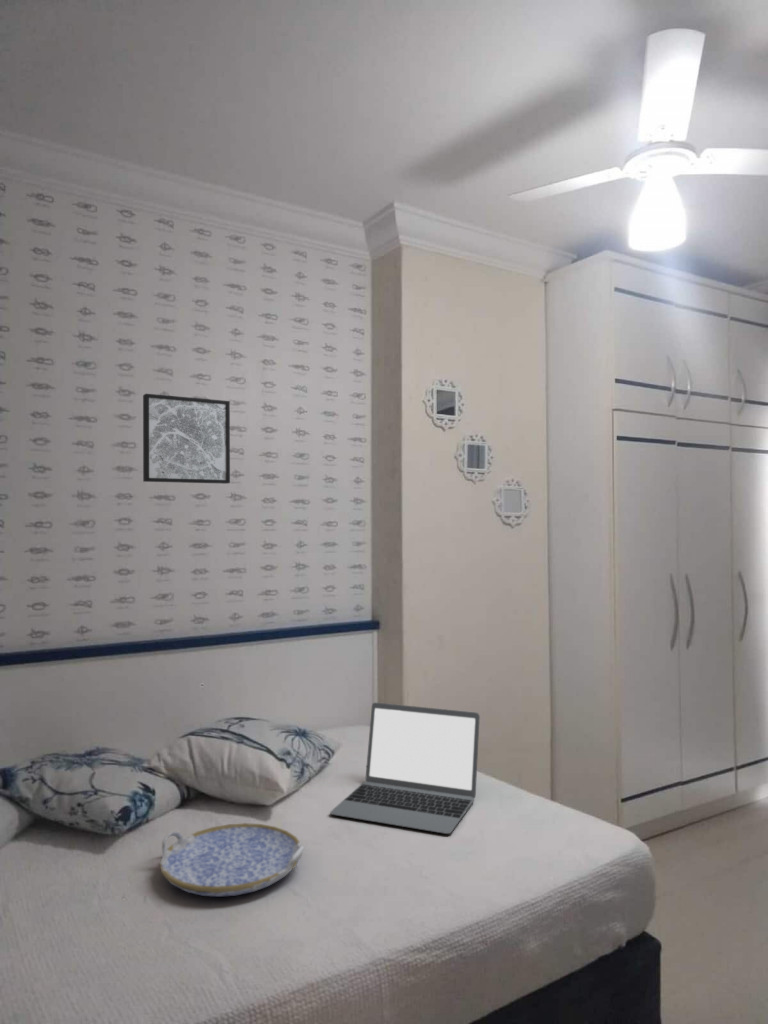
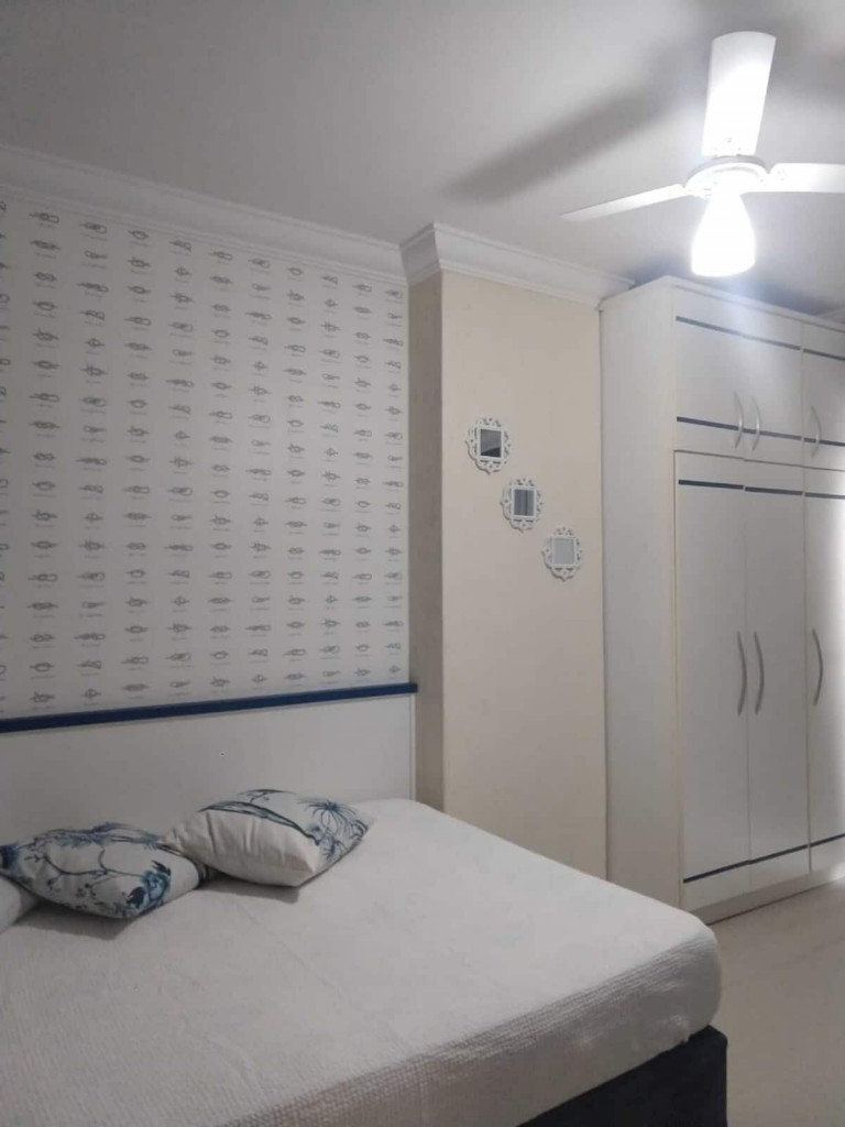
- serving tray [159,822,305,898]
- laptop [329,702,481,835]
- wall art [142,393,231,485]
